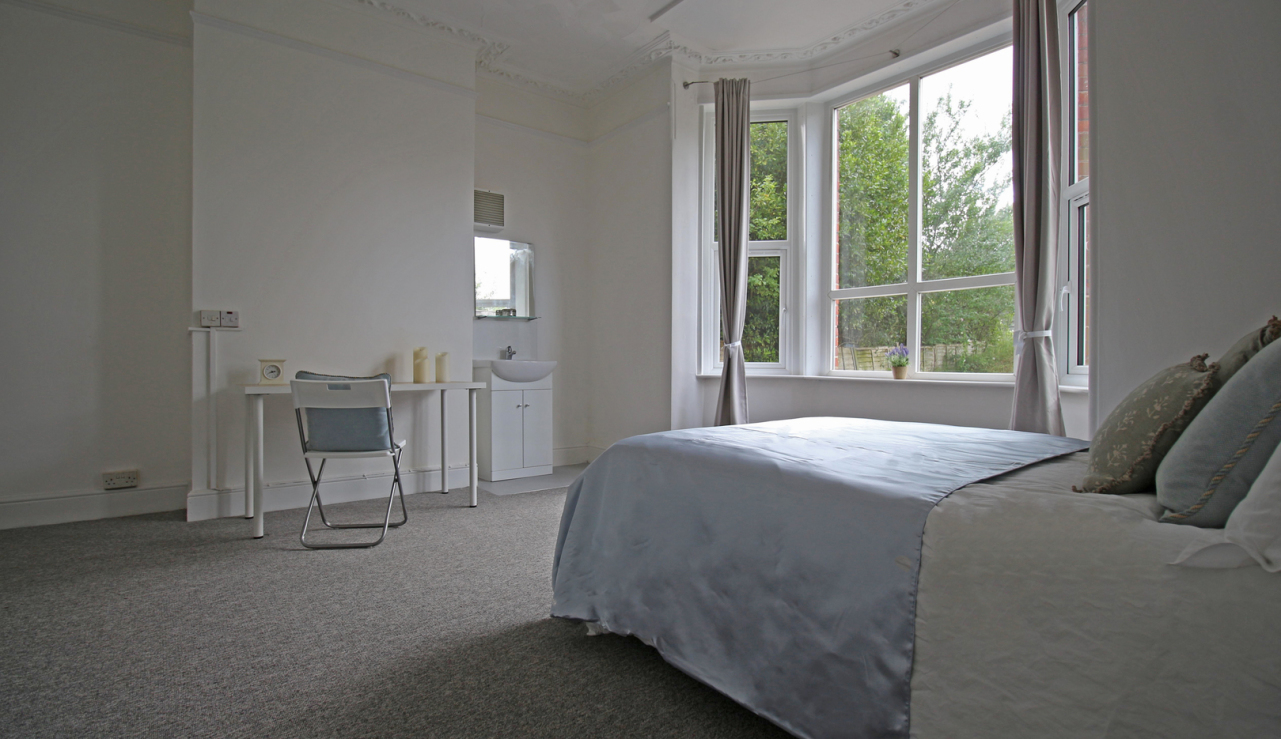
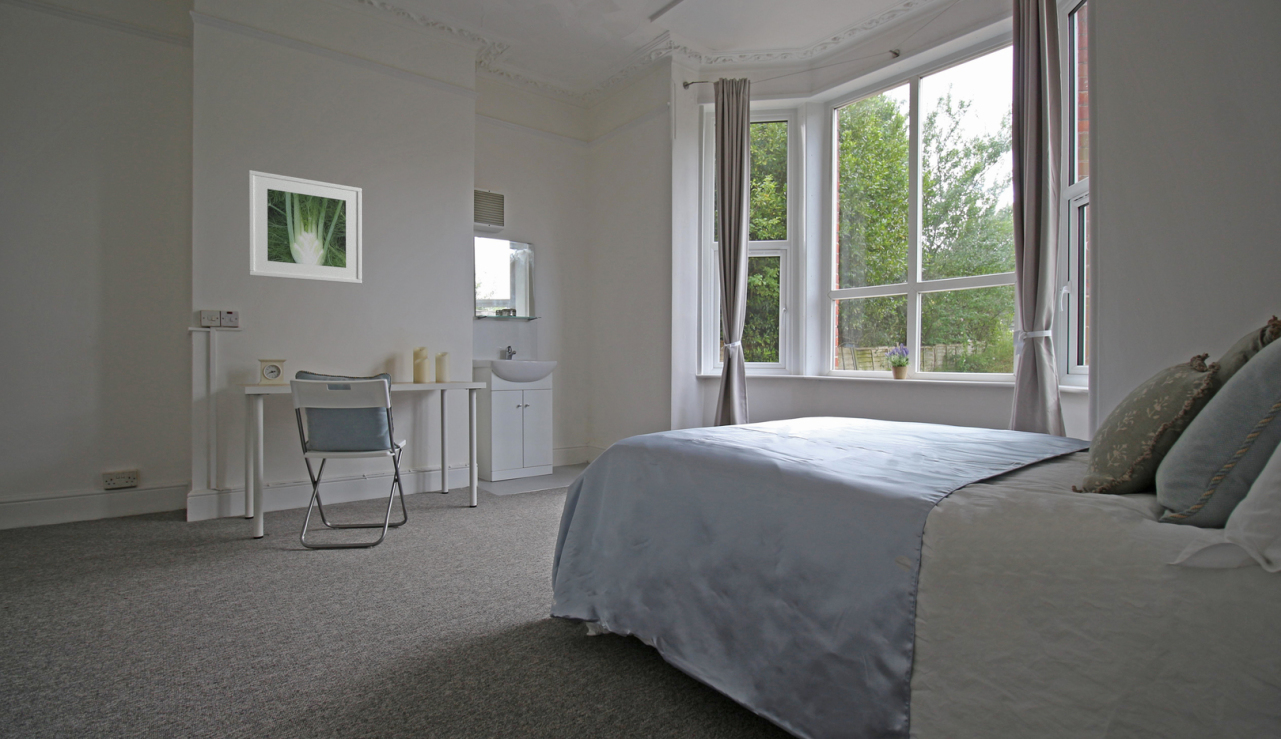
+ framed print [248,169,363,285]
